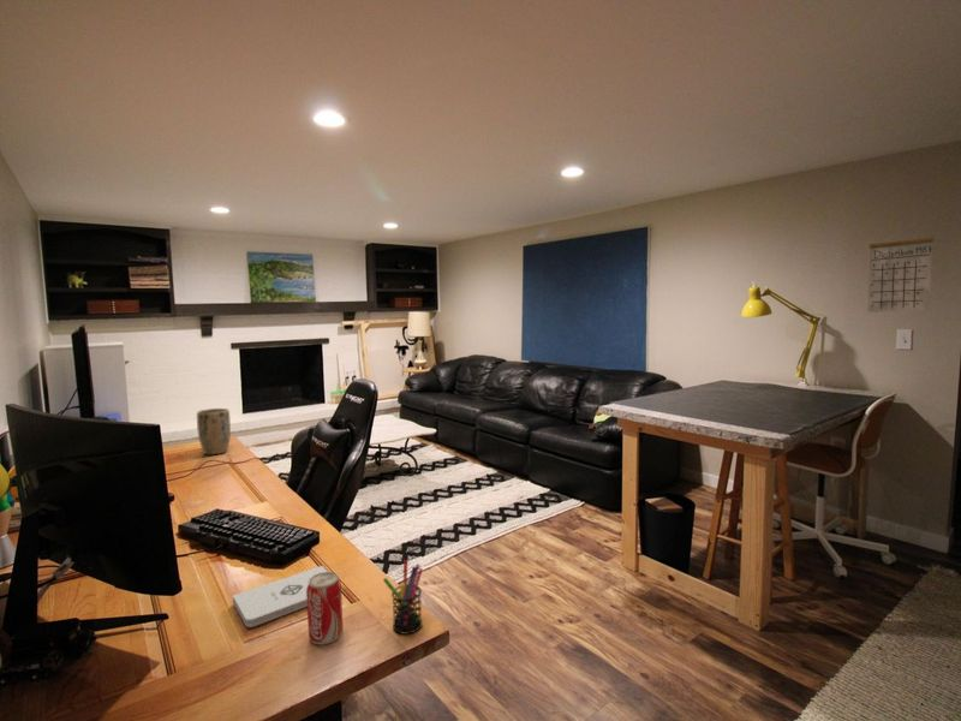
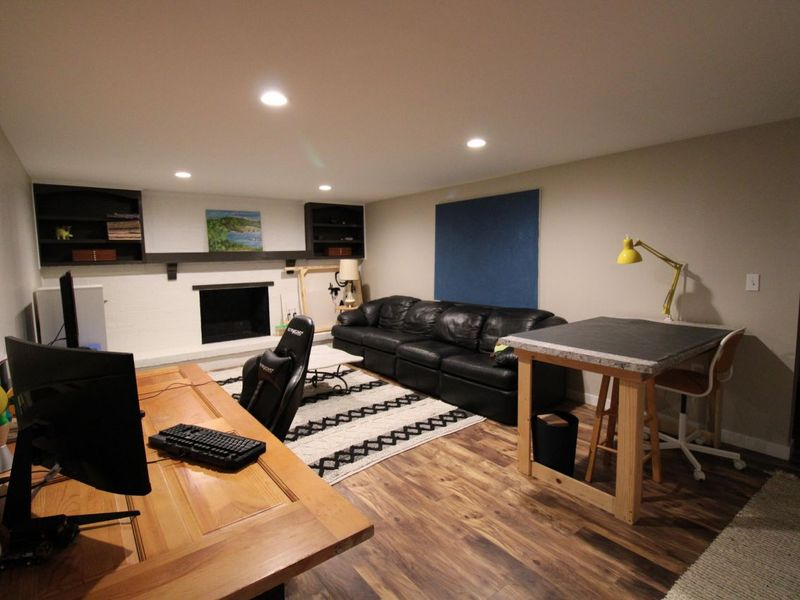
- beverage can [306,571,344,645]
- calendar [866,224,935,314]
- plant pot [196,407,232,455]
- notepad [232,565,329,628]
- pen holder [382,559,424,636]
